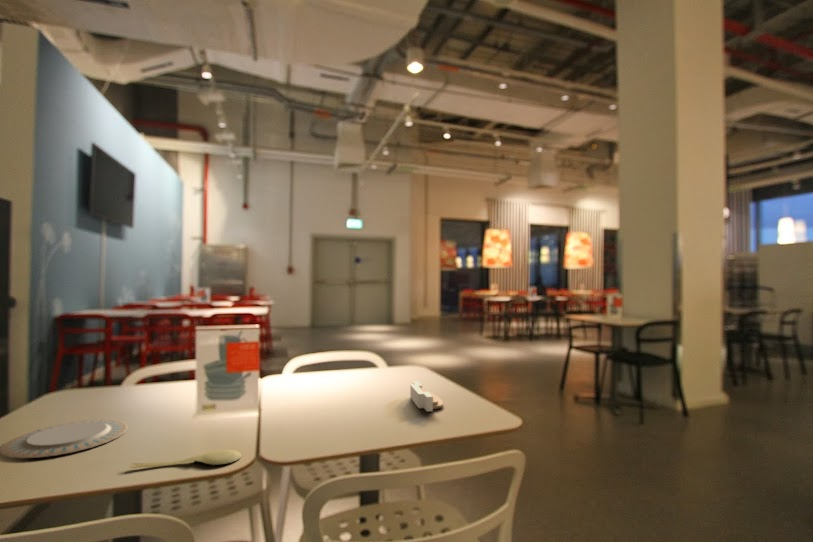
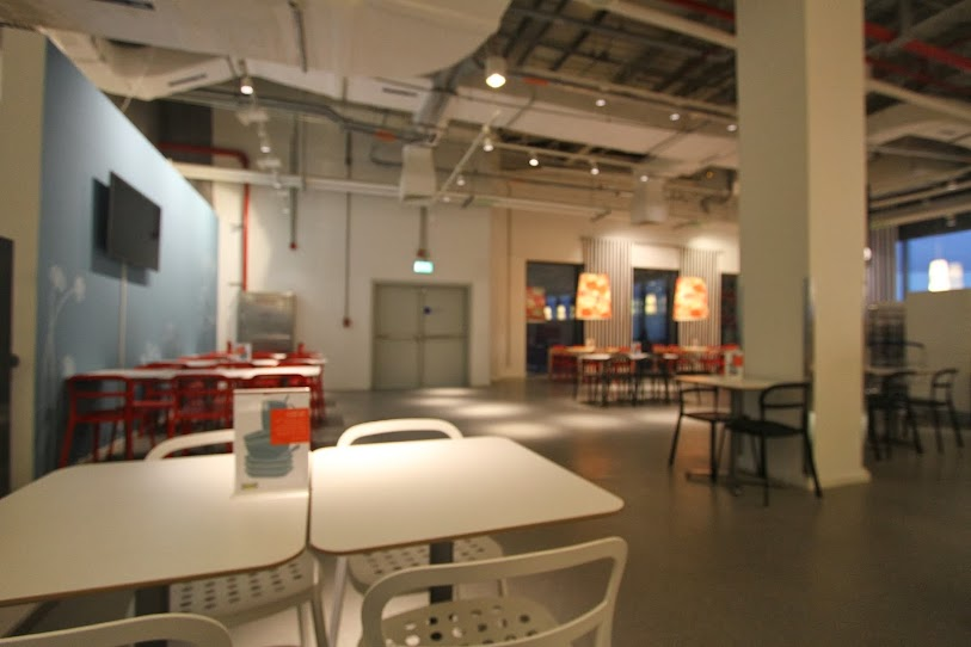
- architectural model [409,381,444,413]
- spoon [129,449,243,469]
- chinaware [0,419,129,459]
